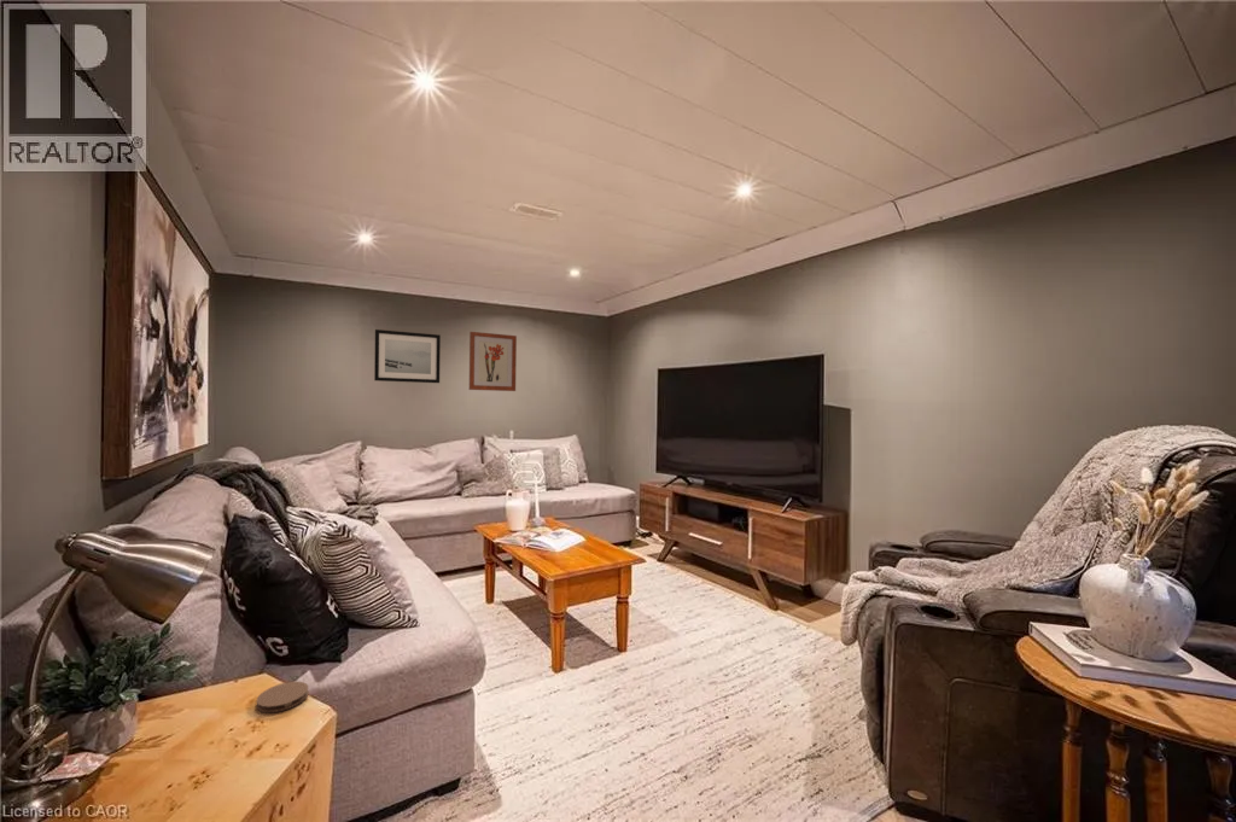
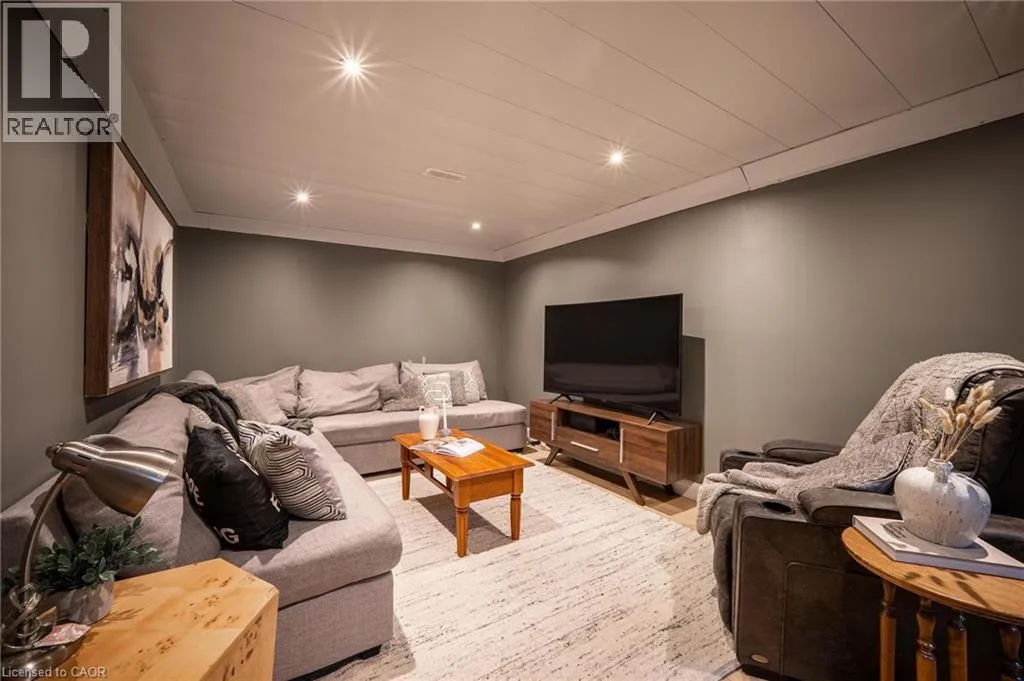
- coaster [256,681,309,713]
- wall art [373,328,442,384]
- wall art [468,331,518,392]
